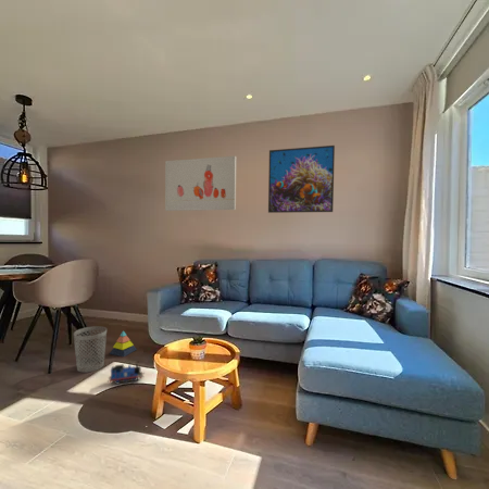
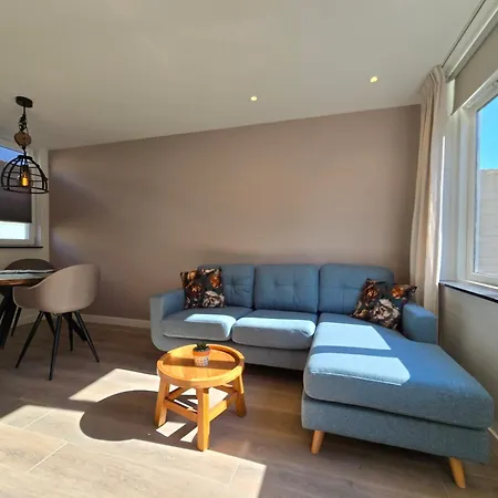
- train [106,363,146,385]
- wastebasket [73,325,108,374]
- stacking toy [109,330,138,358]
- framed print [267,145,336,214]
- wall art [164,155,237,212]
